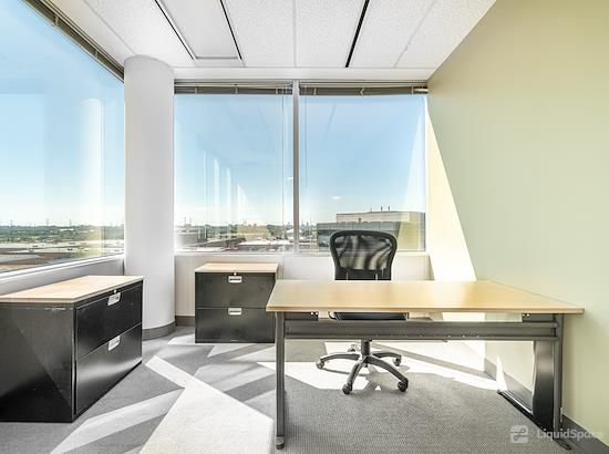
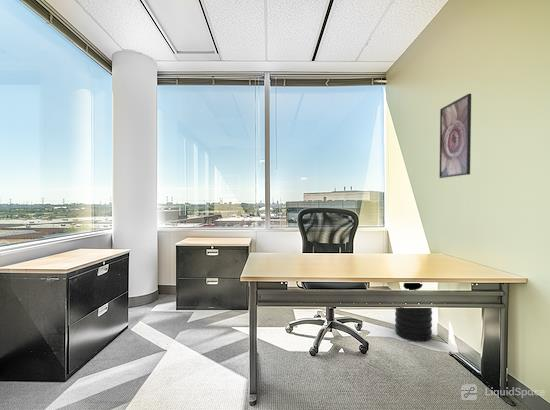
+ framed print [438,93,472,179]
+ trash can [394,282,433,343]
